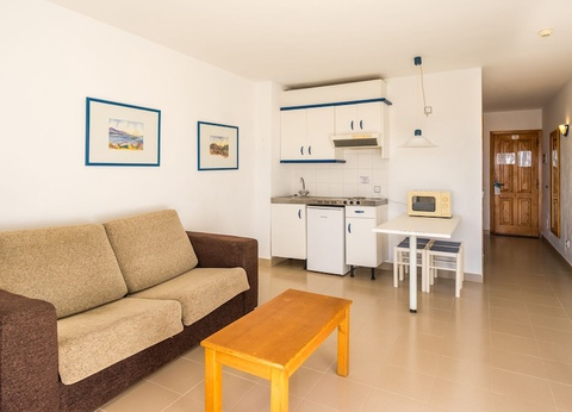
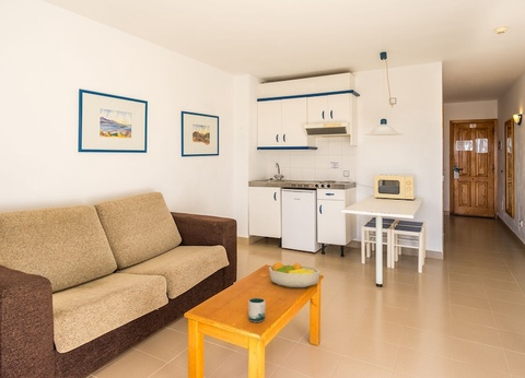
+ fruit bowl [268,260,320,288]
+ mug [247,297,267,323]
